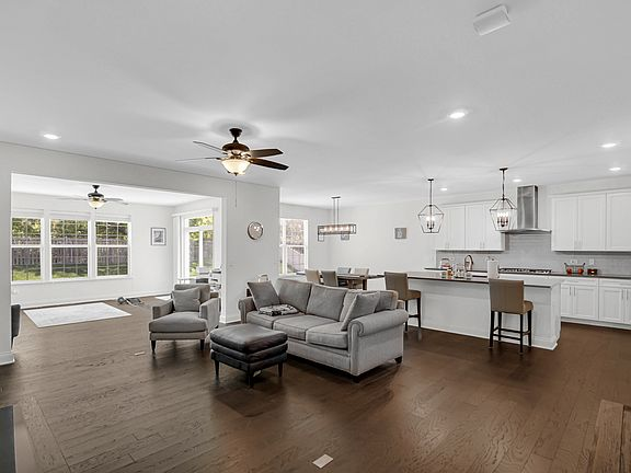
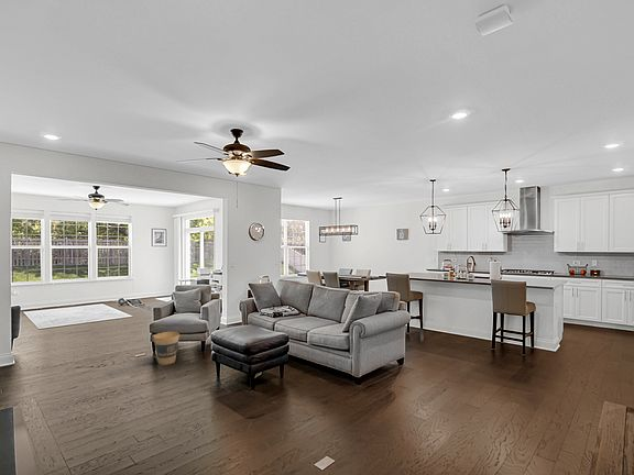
+ trash can [153,331,181,366]
